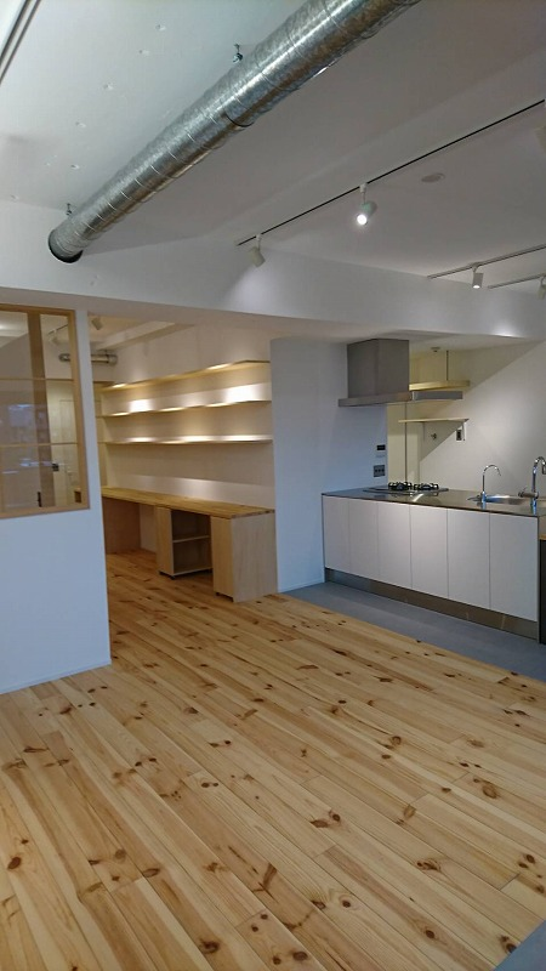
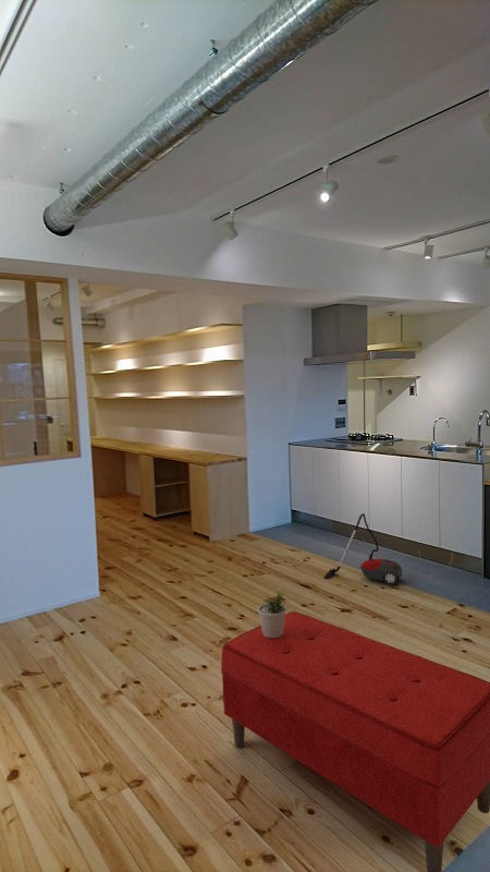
+ vacuum cleaner [323,512,403,586]
+ potted plant [257,591,290,638]
+ bench [220,610,490,872]
